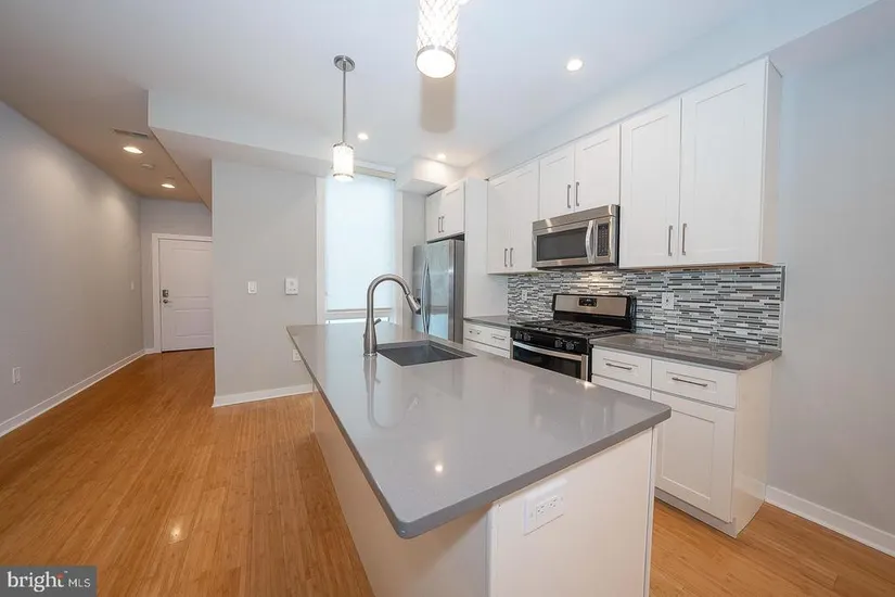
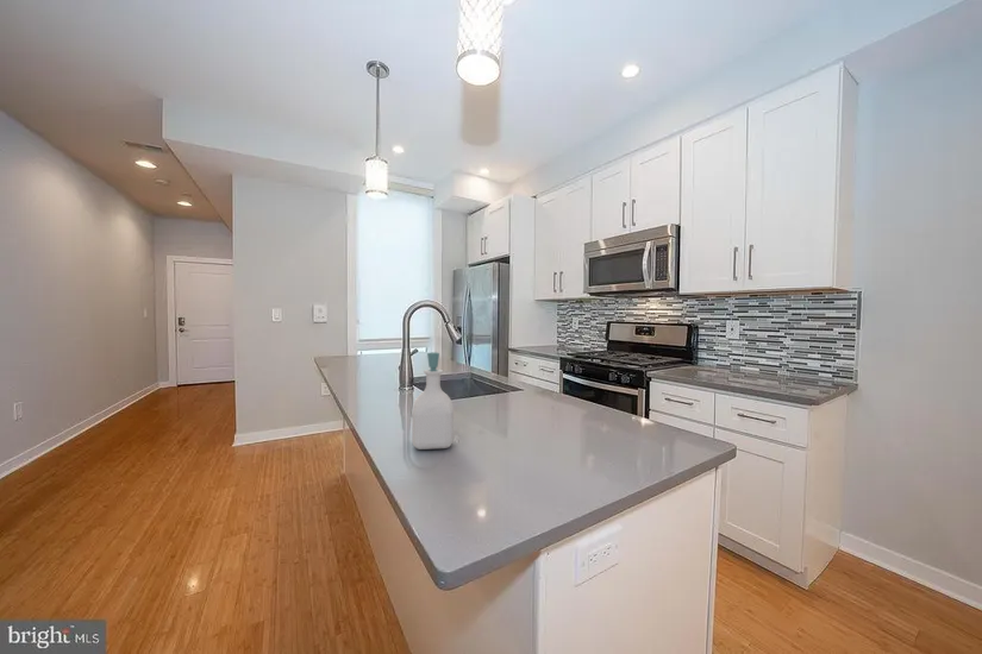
+ soap bottle [411,351,455,451]
